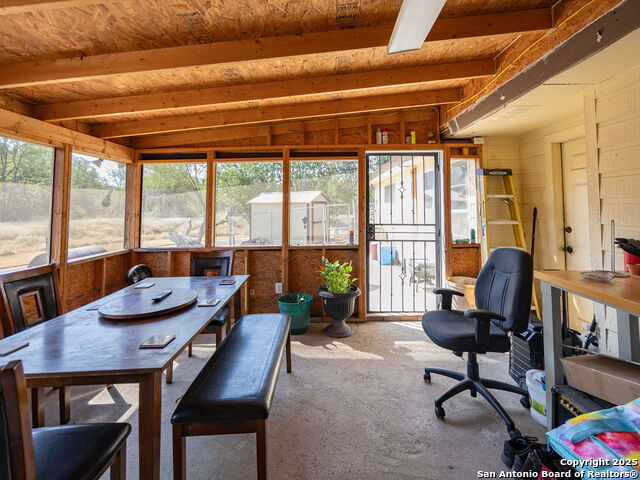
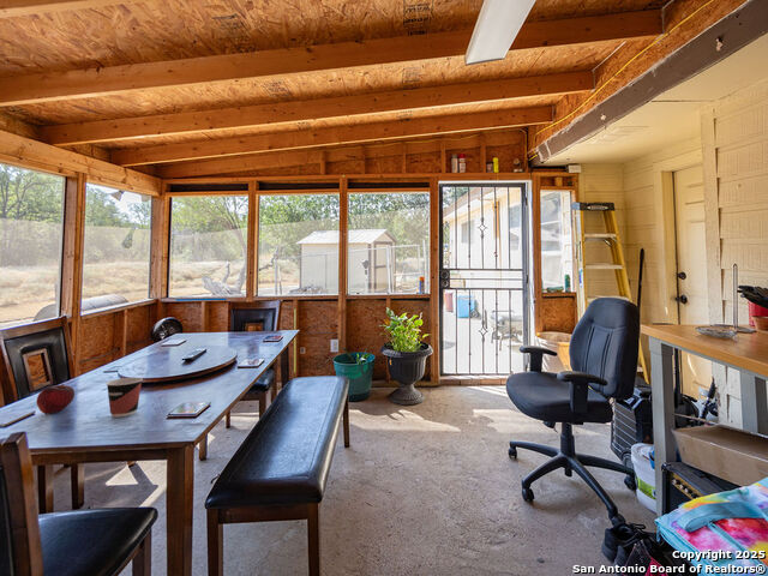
+ cup [106,377,144,418]
+ fruit [35,383,76,415]
